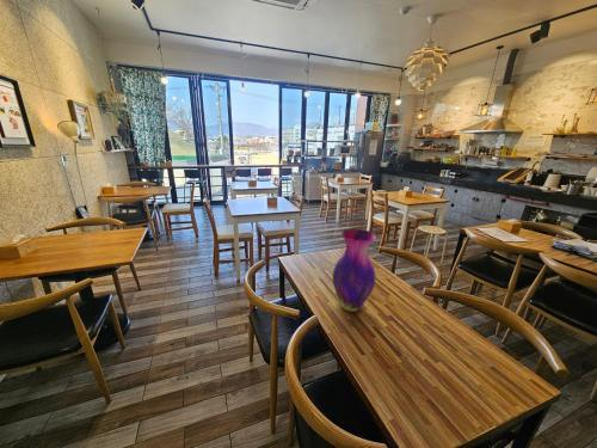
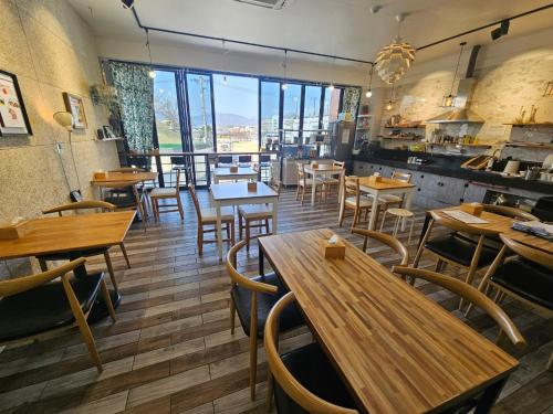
- vase [332,228,377,313]
